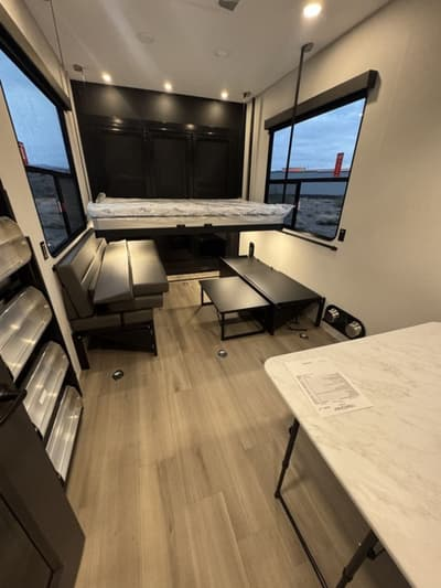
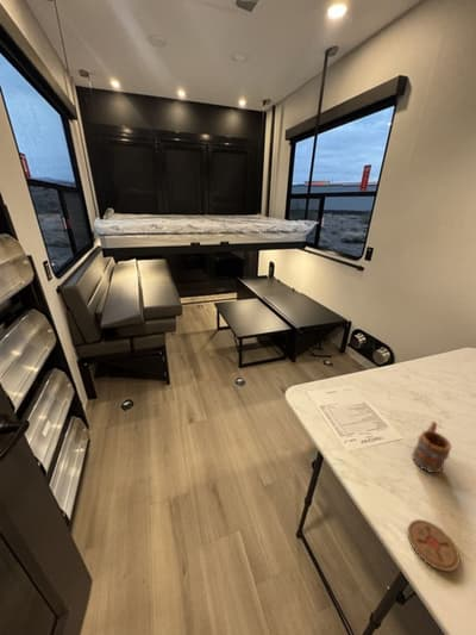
+ mug [411,421,452,474]
+ coaster [407,518,461,573]
